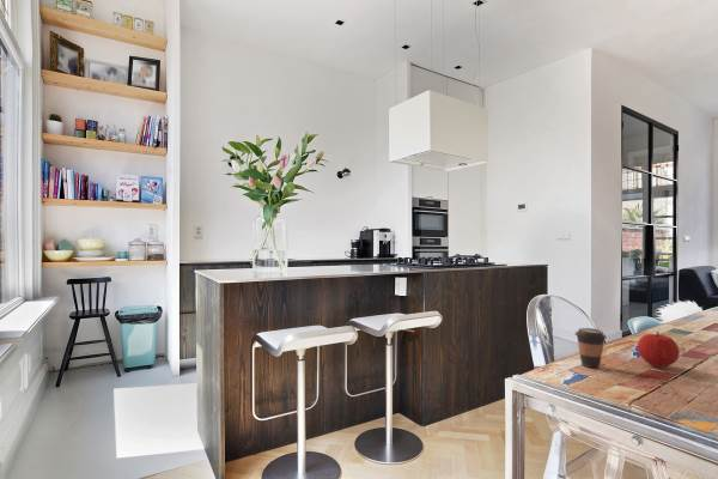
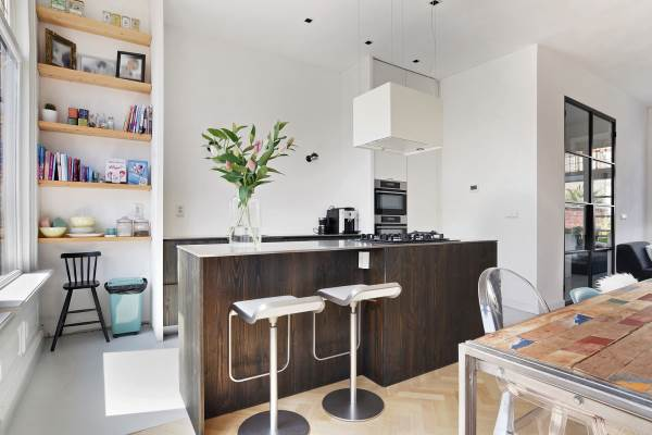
- fruit [635,331,681,369]
- coffee cup [574,327,608,369]
